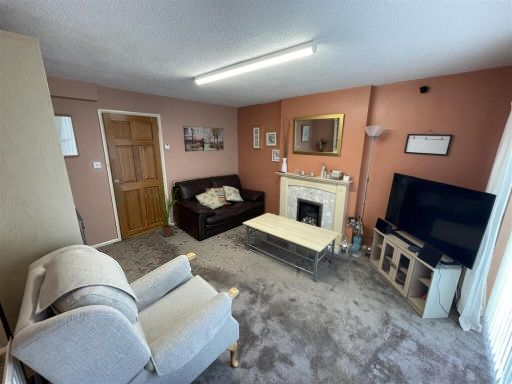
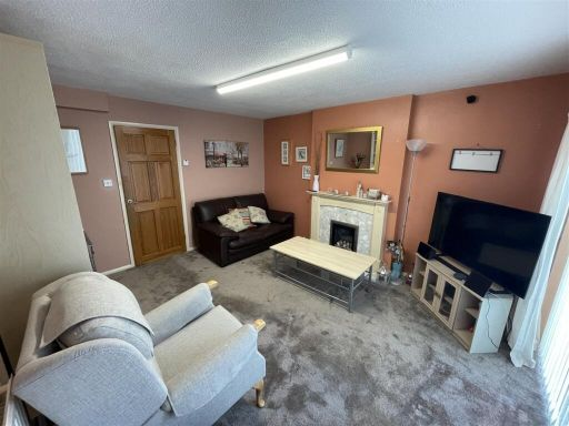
- house plant [151,184,179,237]
